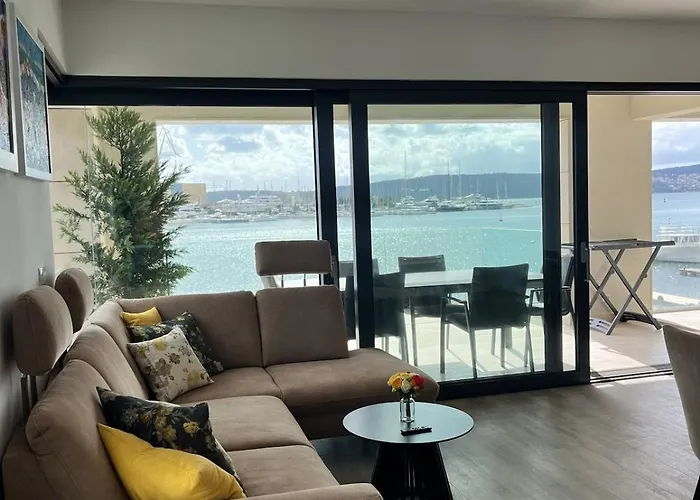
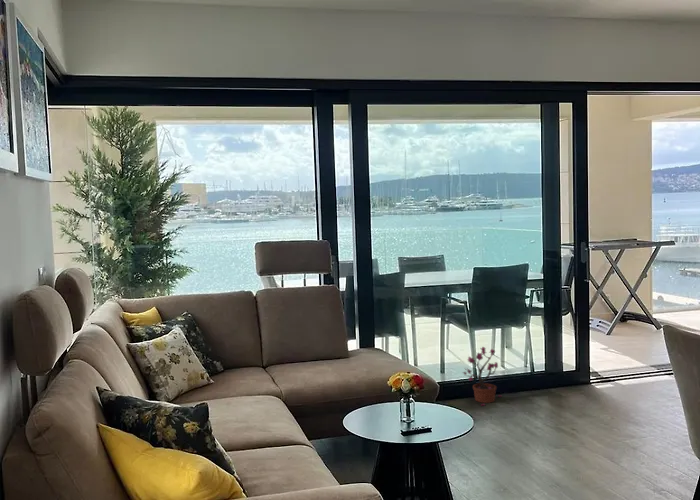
+ potted plant [462,346,503,407]
